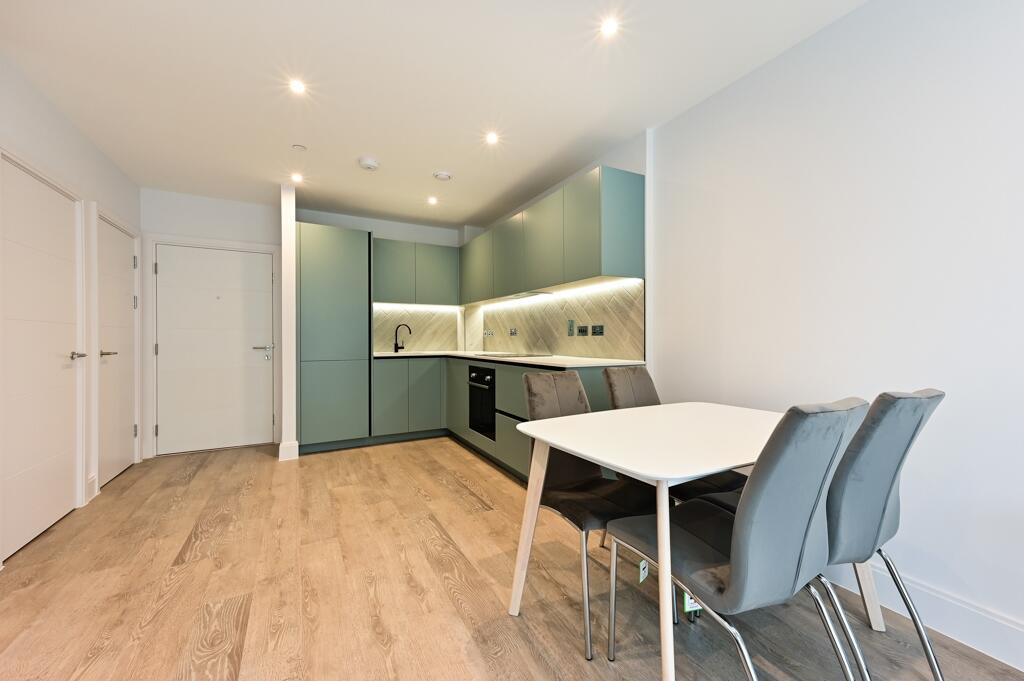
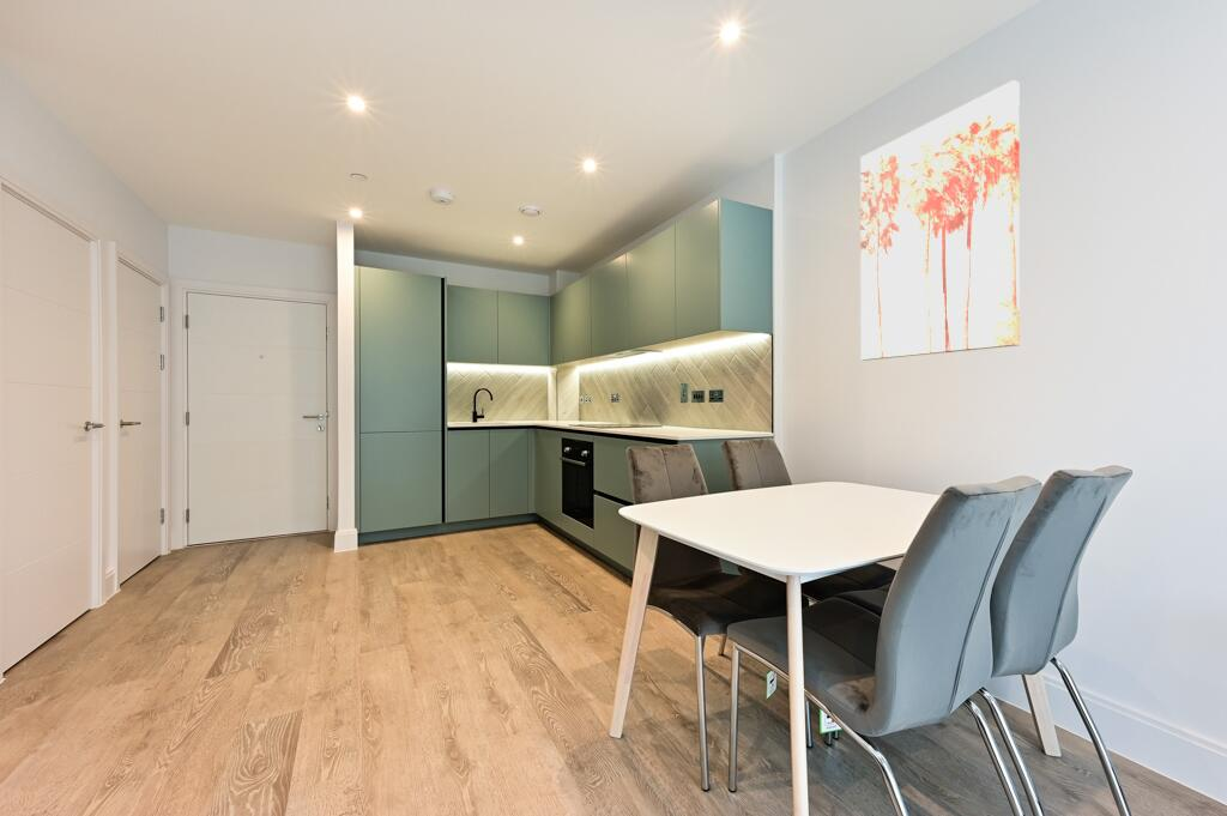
+ wall art [859,79,1021,362]
